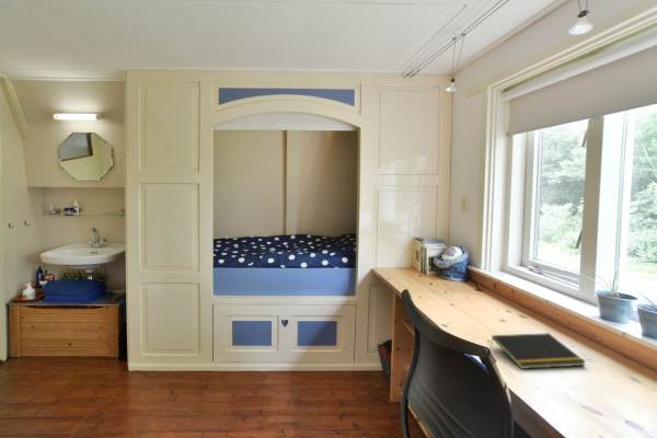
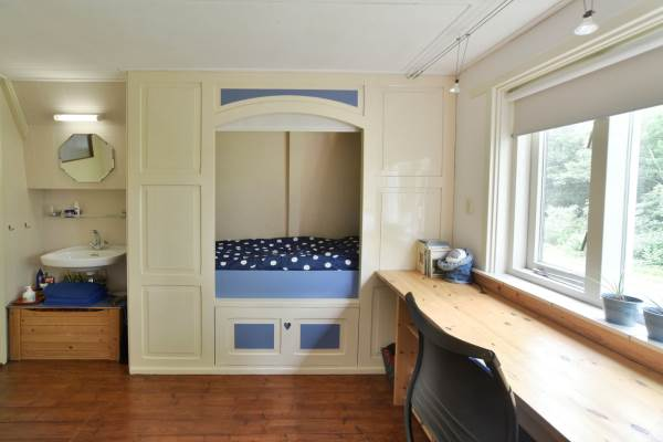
- notepad [489,332,587,370]
